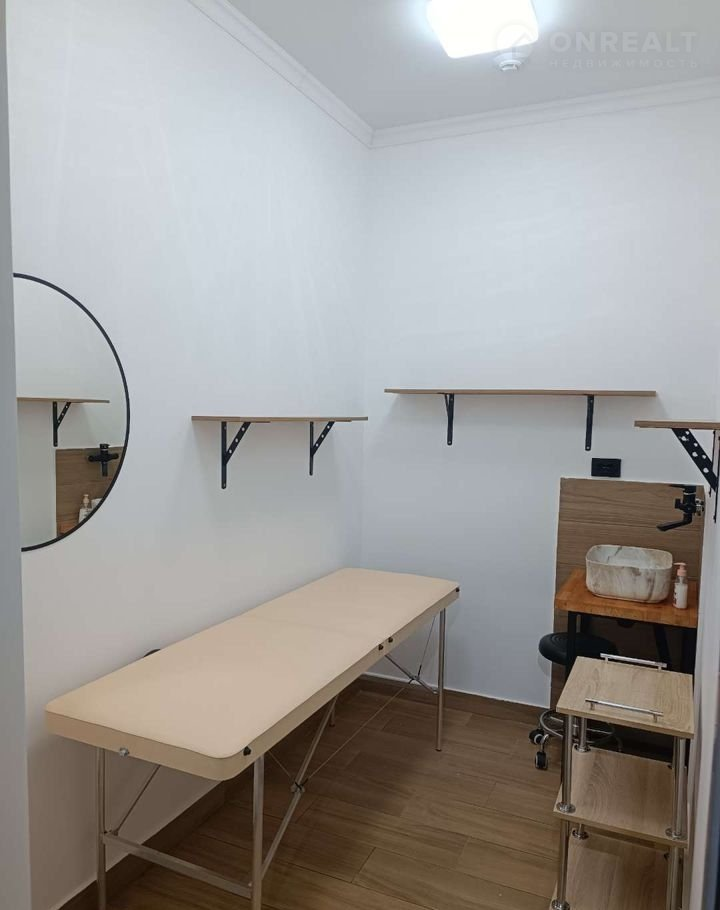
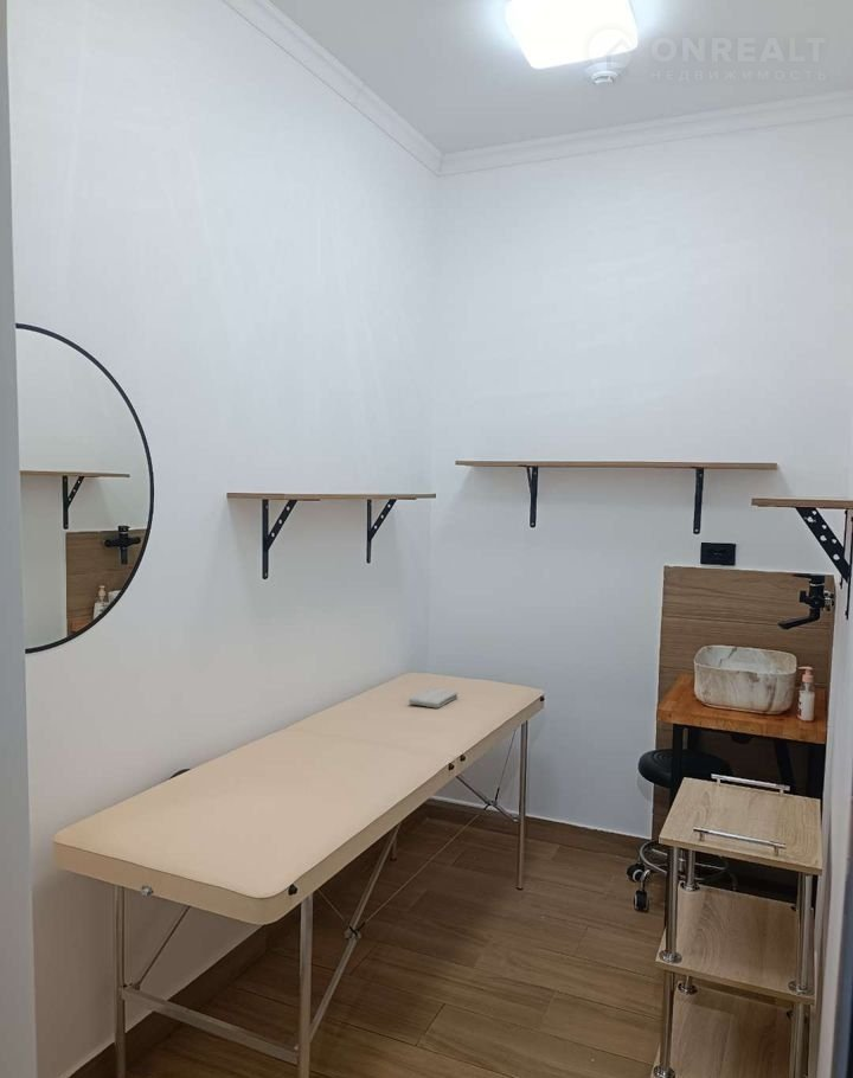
+ washcloth [408,687,458,710]
